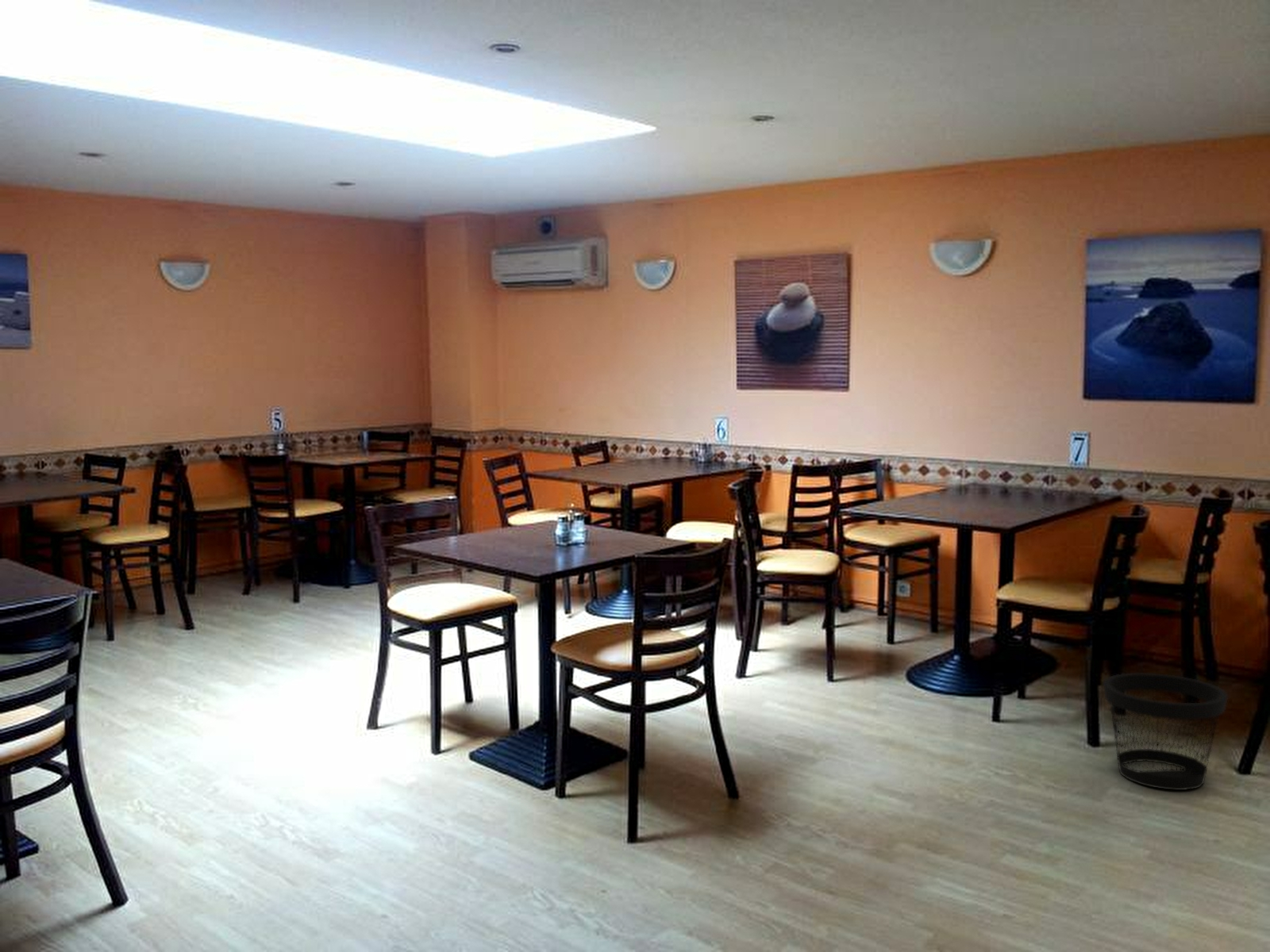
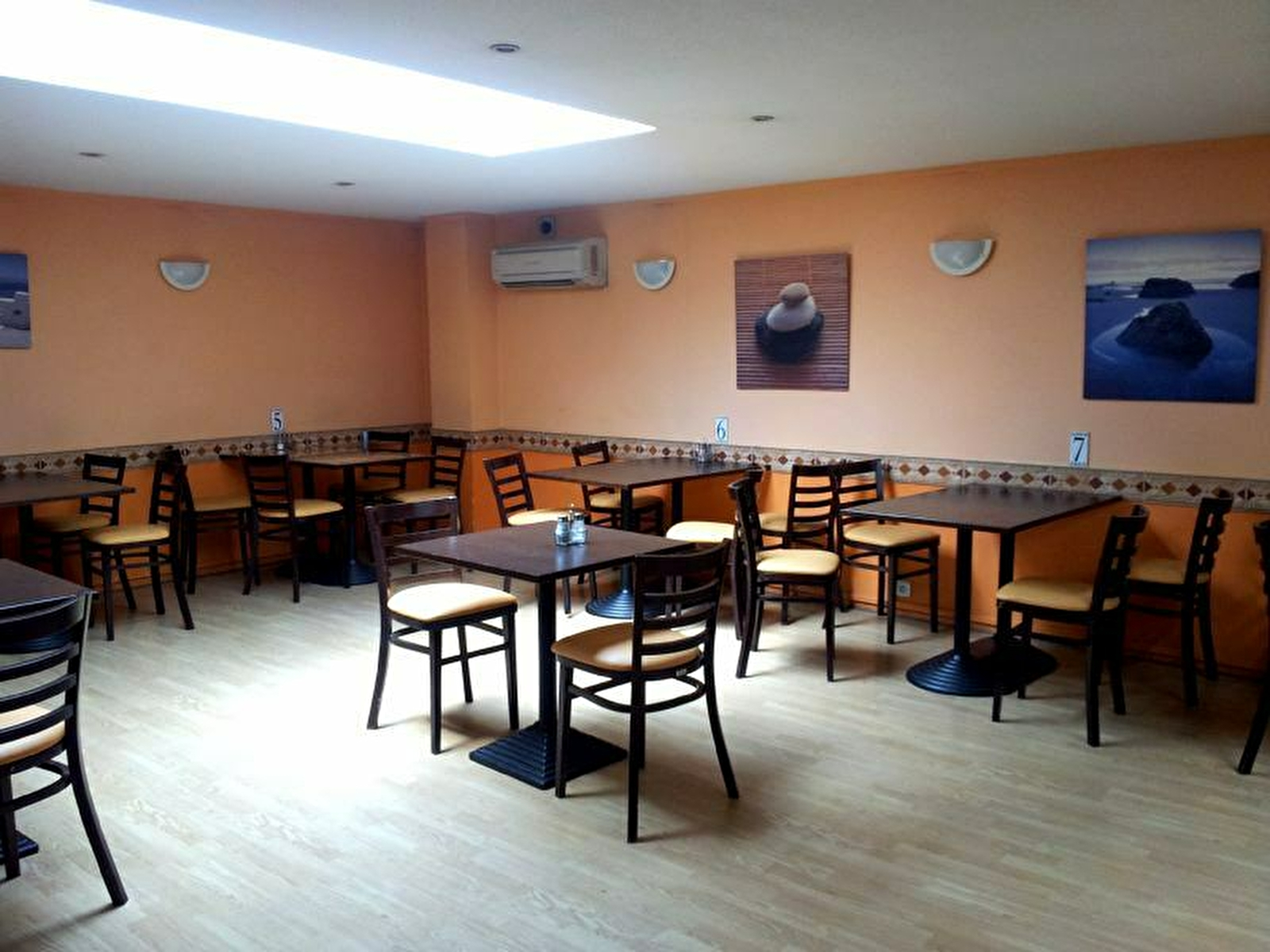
- wastebasket [1102,672,1229,791]
